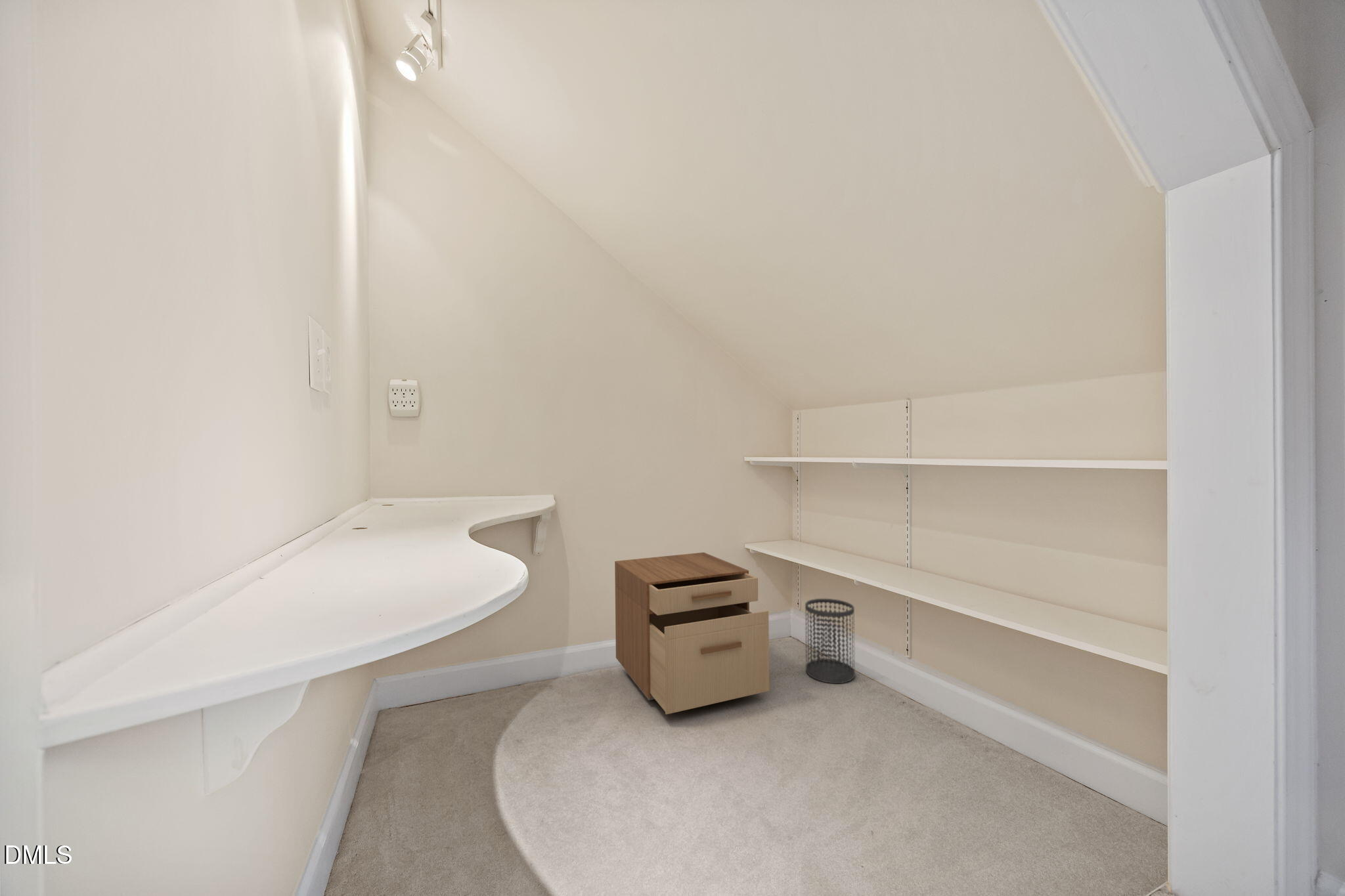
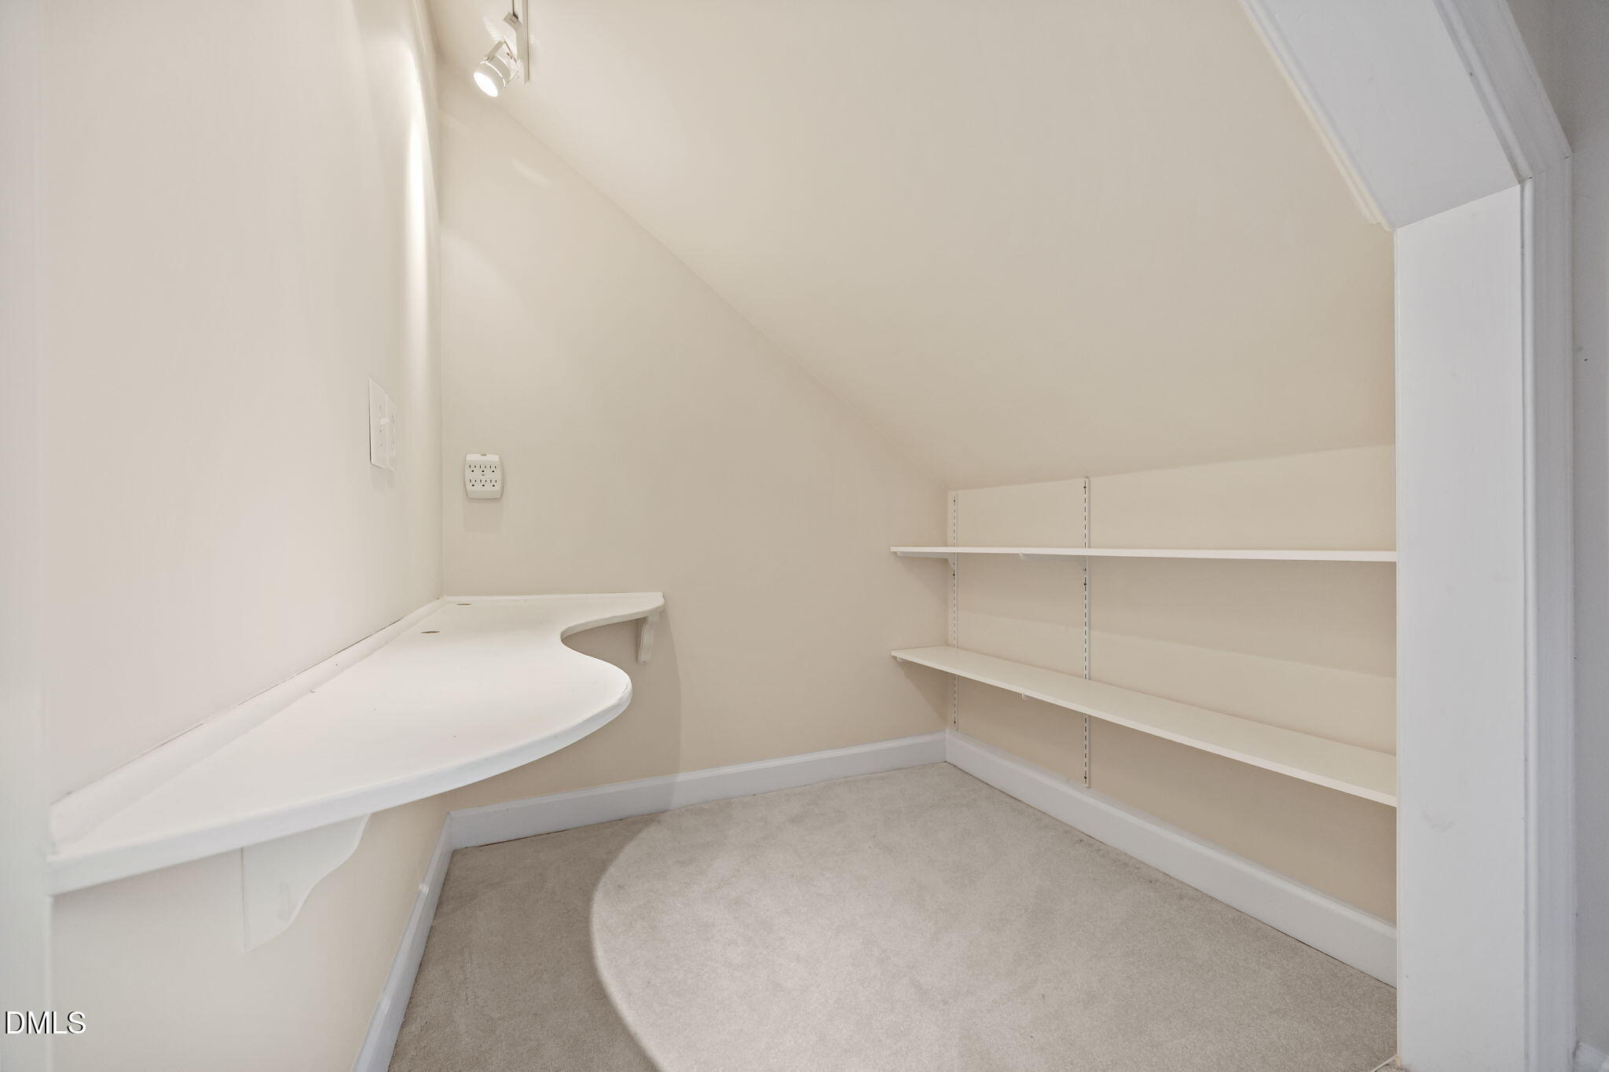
- wastebasket [805,598,856,684]
- filing cabinet [614,552,770,715]
